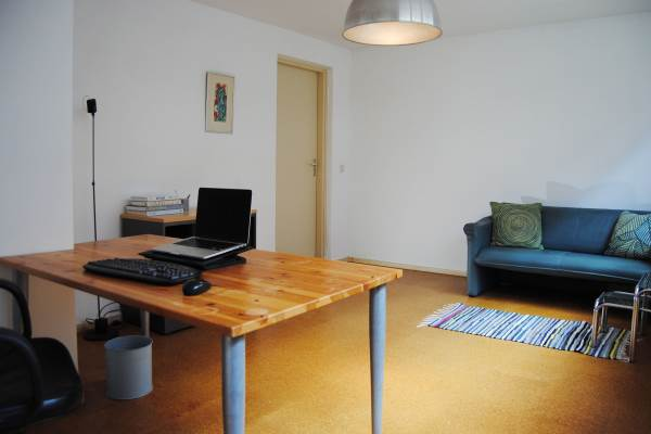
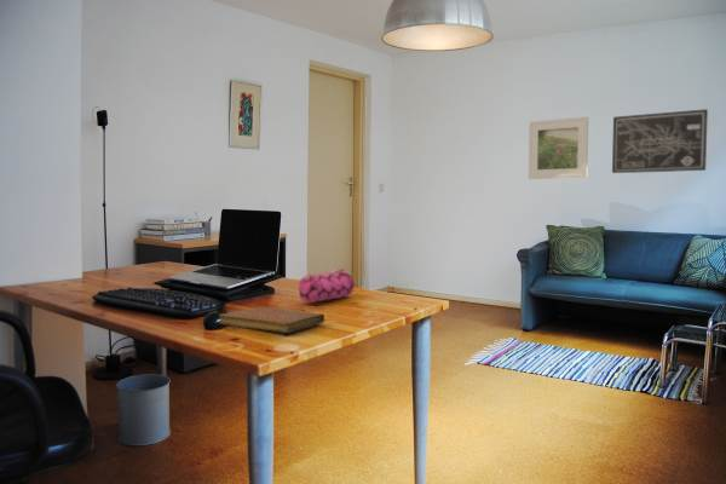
+ pencil case [298,267,355,304]
+ notebook [218,306,325,334]
+ wall art [611,108,709,174]
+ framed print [528,116,589,180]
